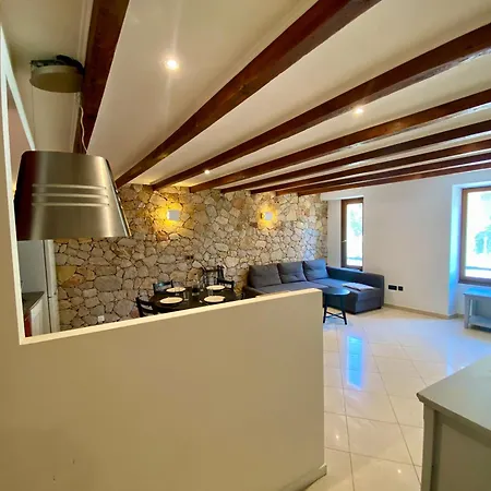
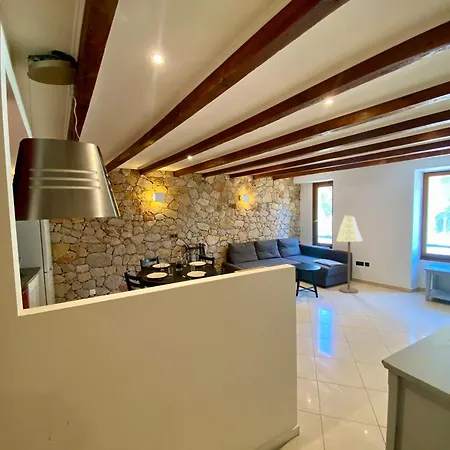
+ floor lamp [336,214,364,294]
